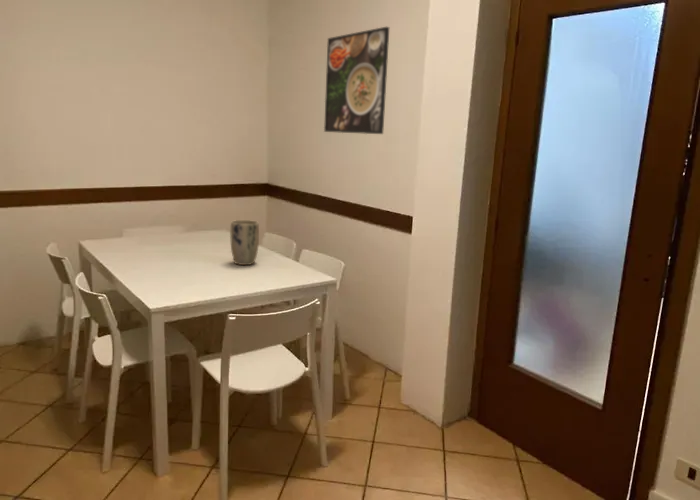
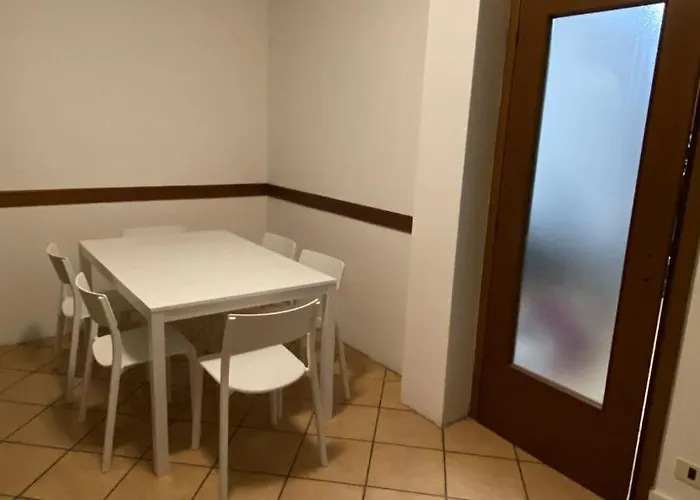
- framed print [323,26,390,135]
- plant pot [229,219,260,266]
